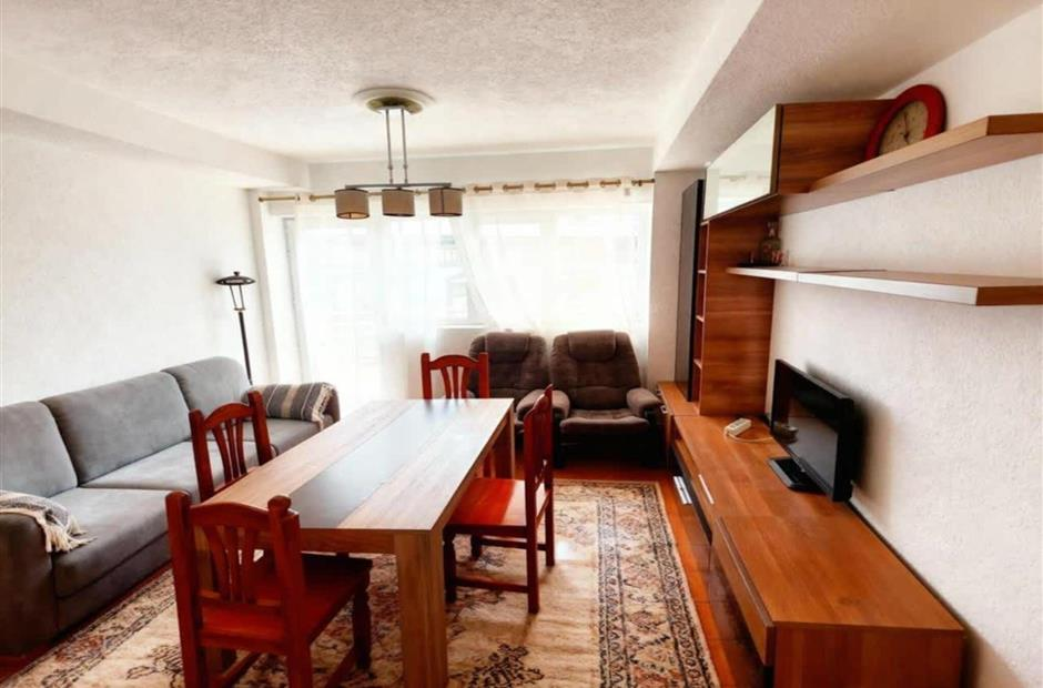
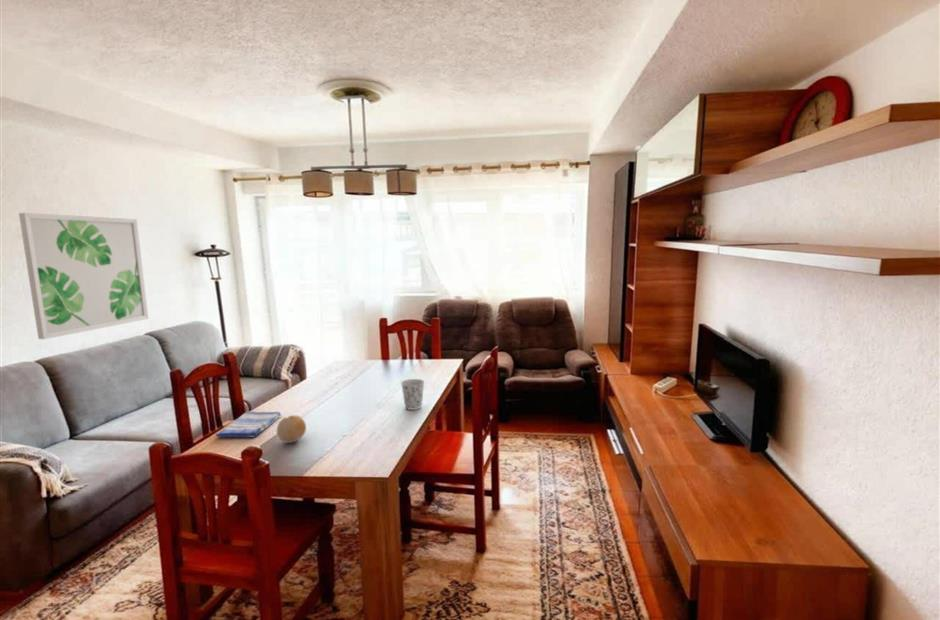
+ fruit [276,414,307,444]
+ cup [400,378,425,411]
+ dish towel [215,410,282,439]
+ wall art [18,212,149,340]
